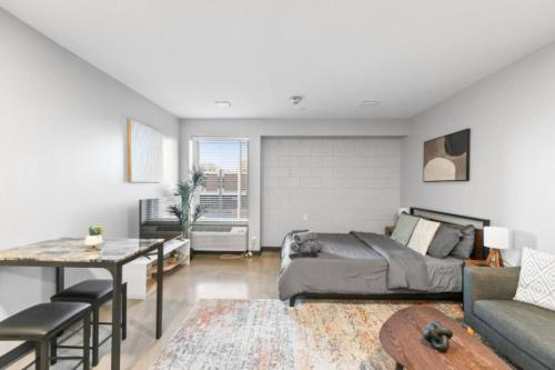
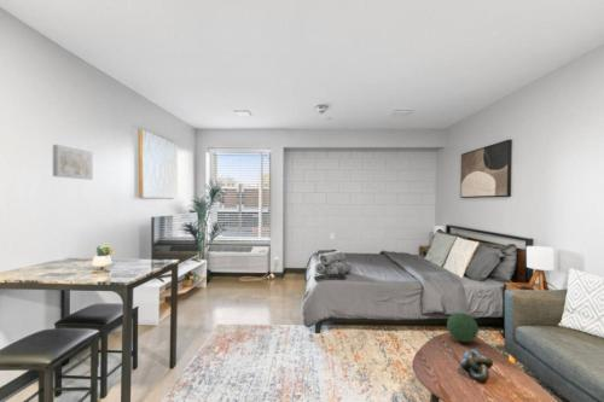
+ decorative orb [446,311,480,343]
+ wall art [52,144,94,181]
